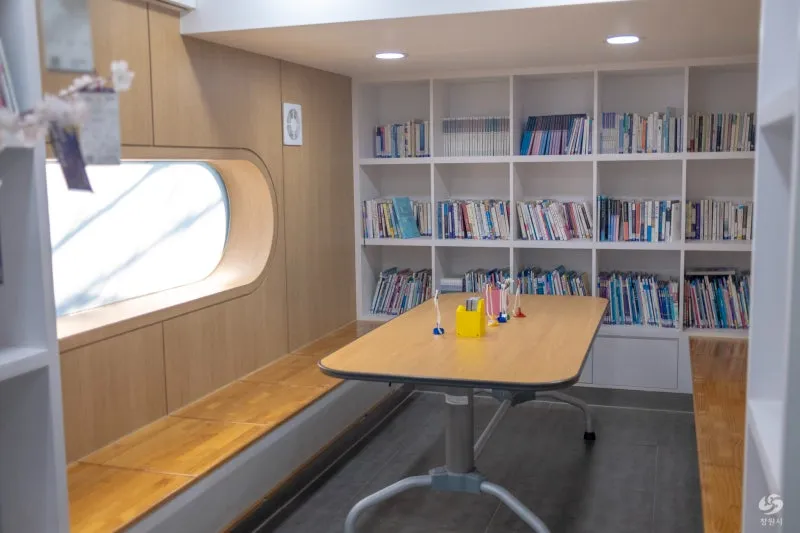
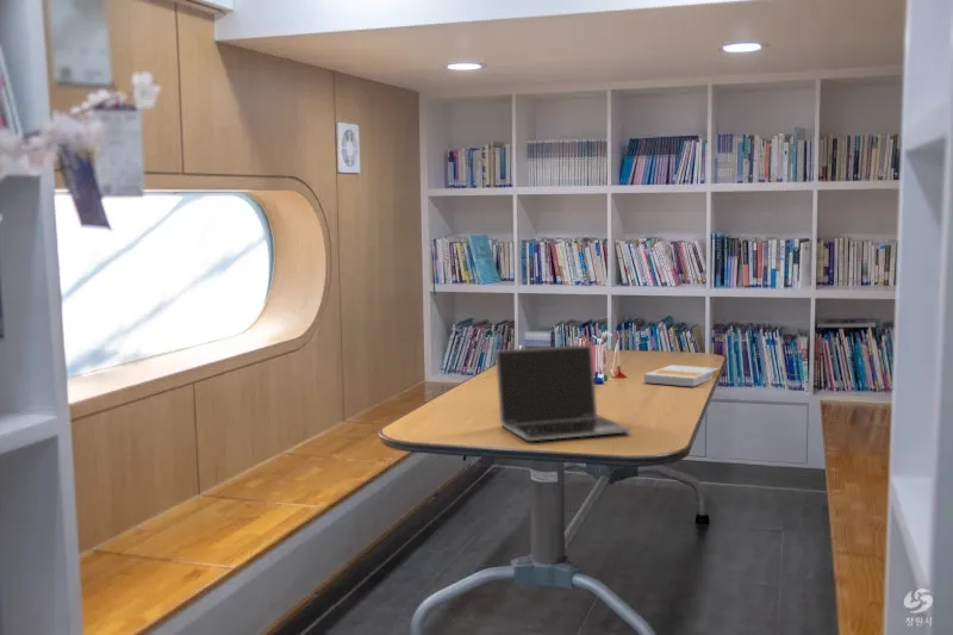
+ book [643,363,721,387]
+ laptop [494,343,631,442]
